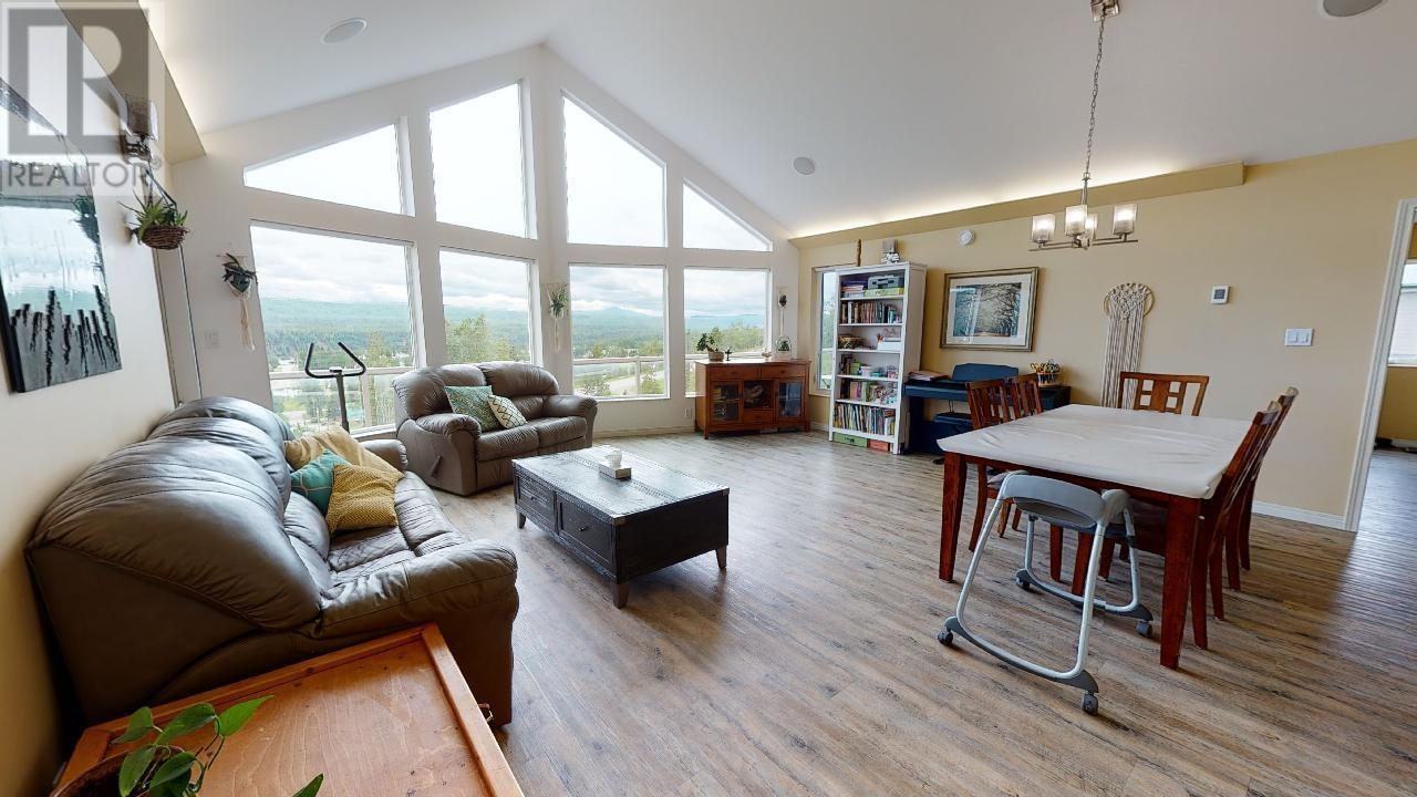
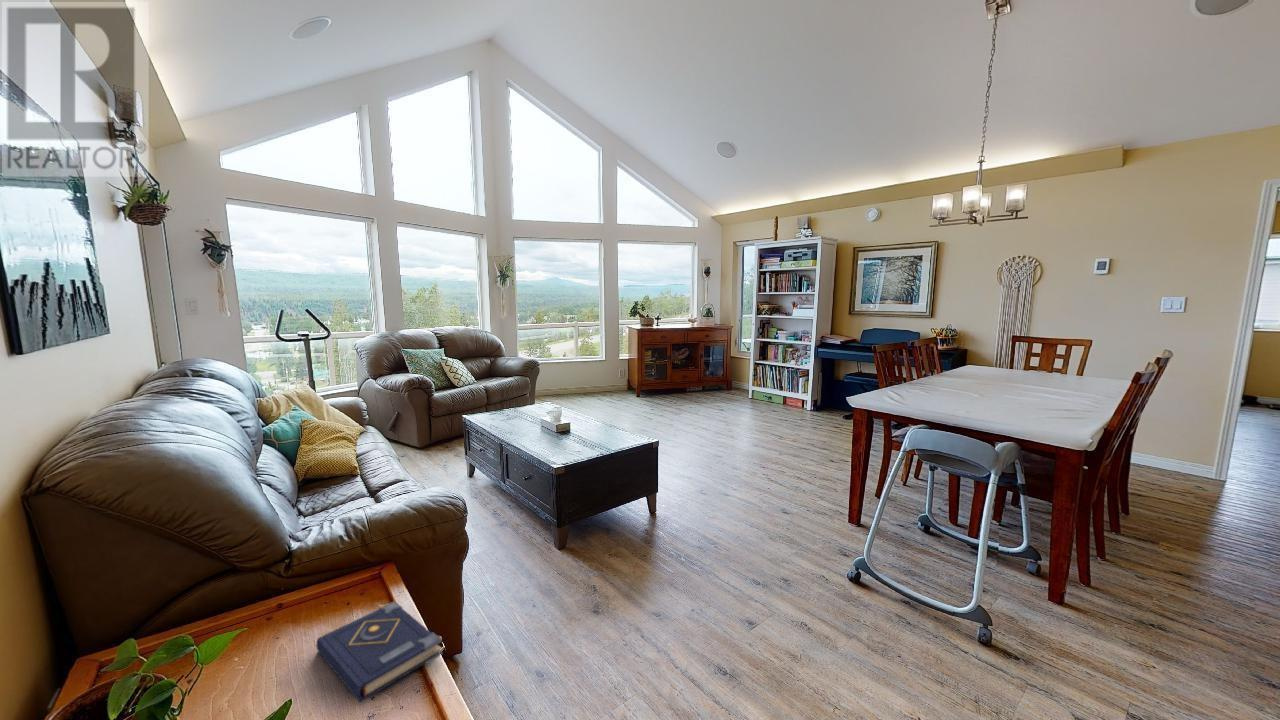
+ book [315,600,444,704]
